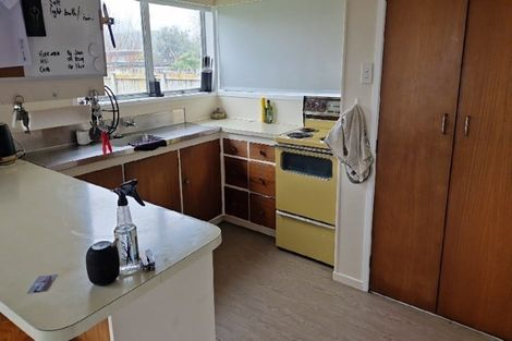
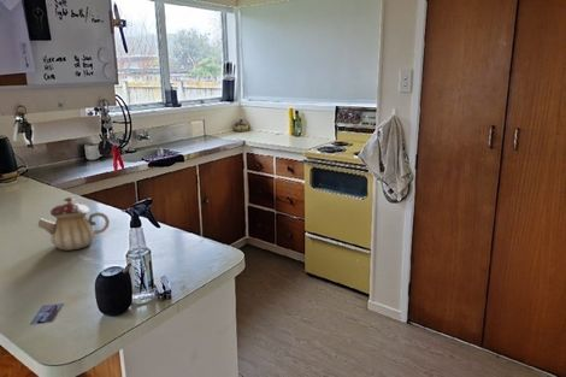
+ teapot [37,196,111,252]
